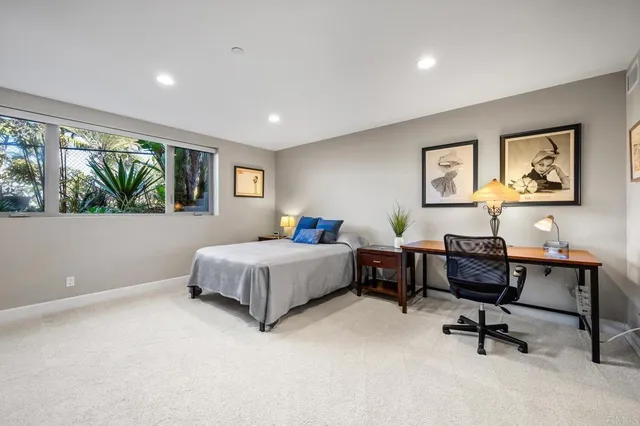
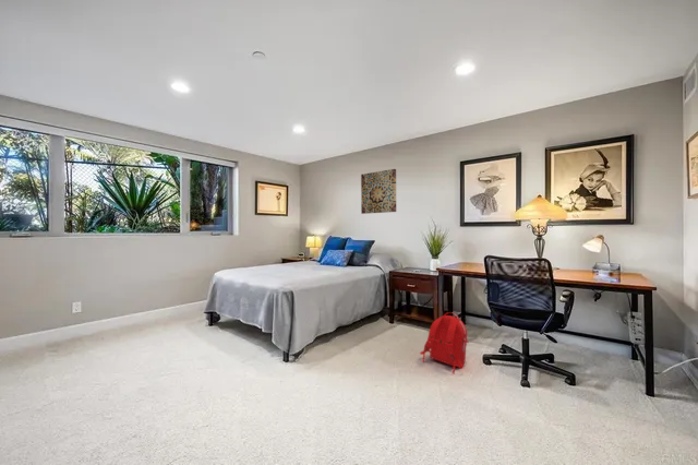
+ wall art [360,168,397,215]
+ backpack [419,311,470,374]
